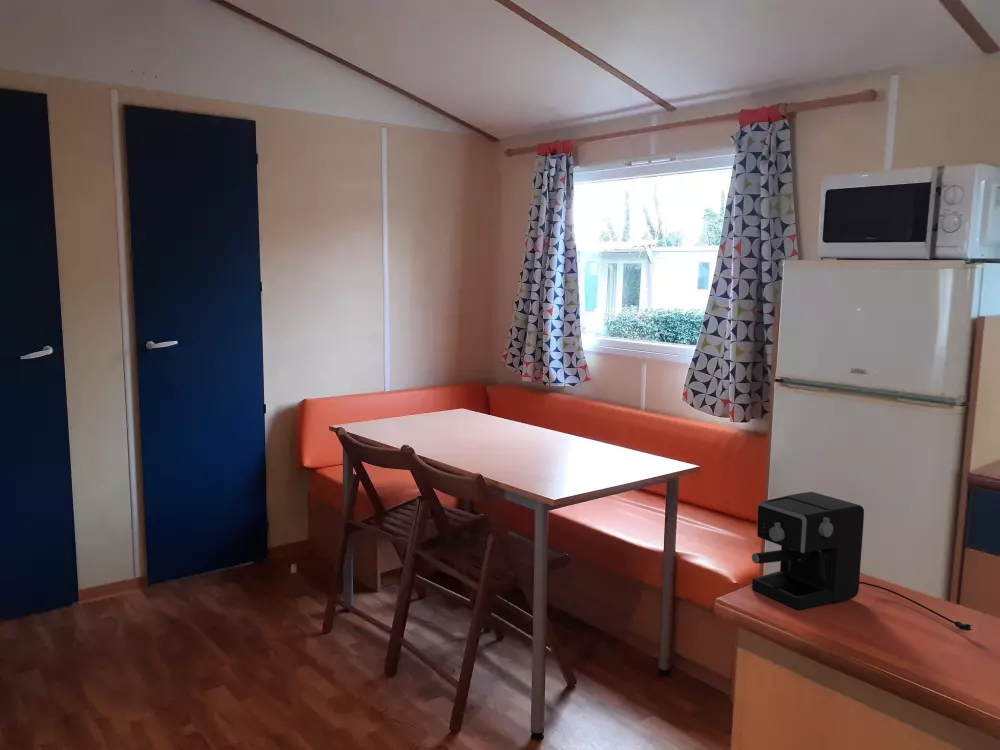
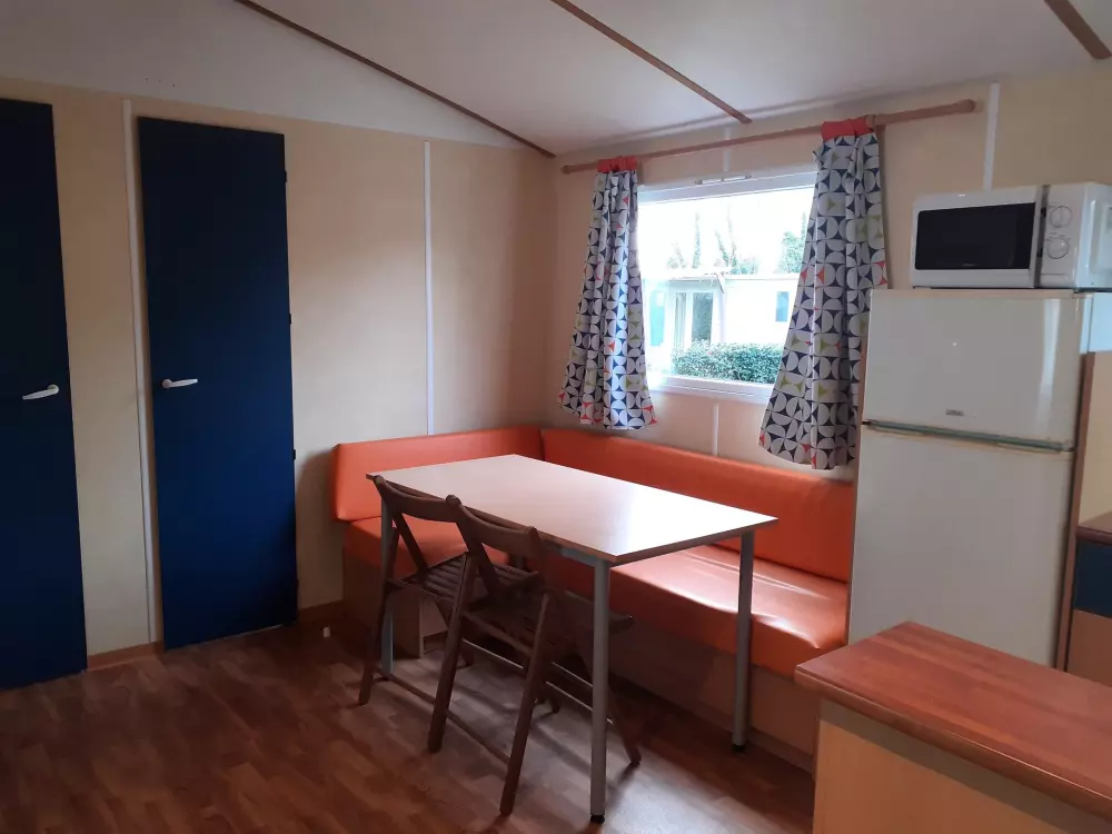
- coffee maker [751,491,974,632]
